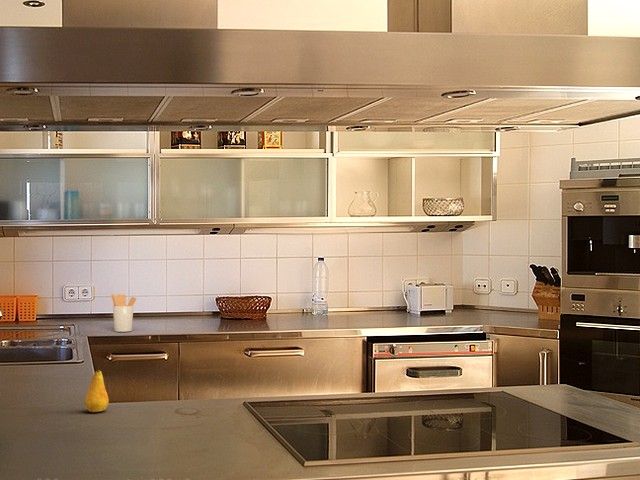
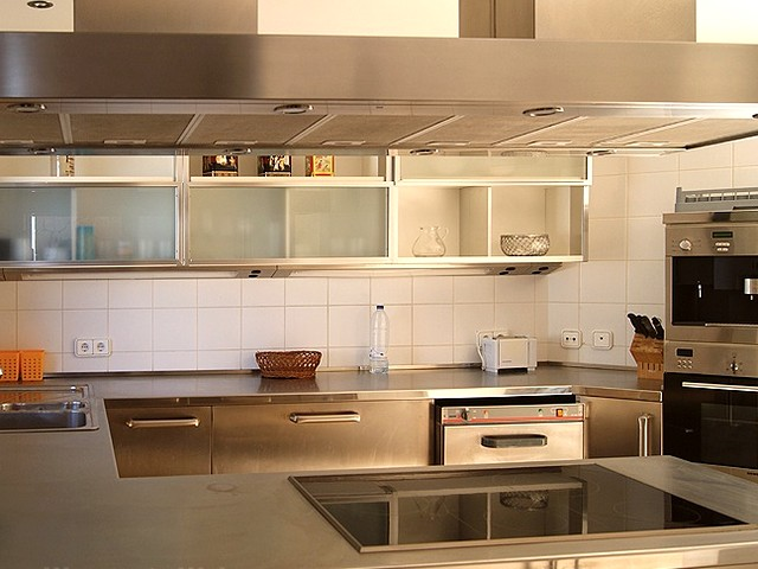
- utensil holder [110,293,137,333]
- fruit [84,364,110,413]
